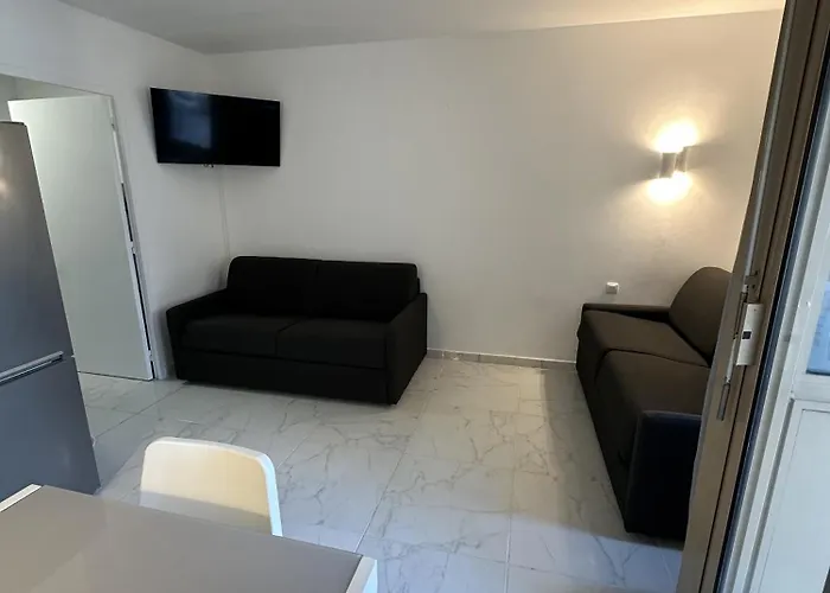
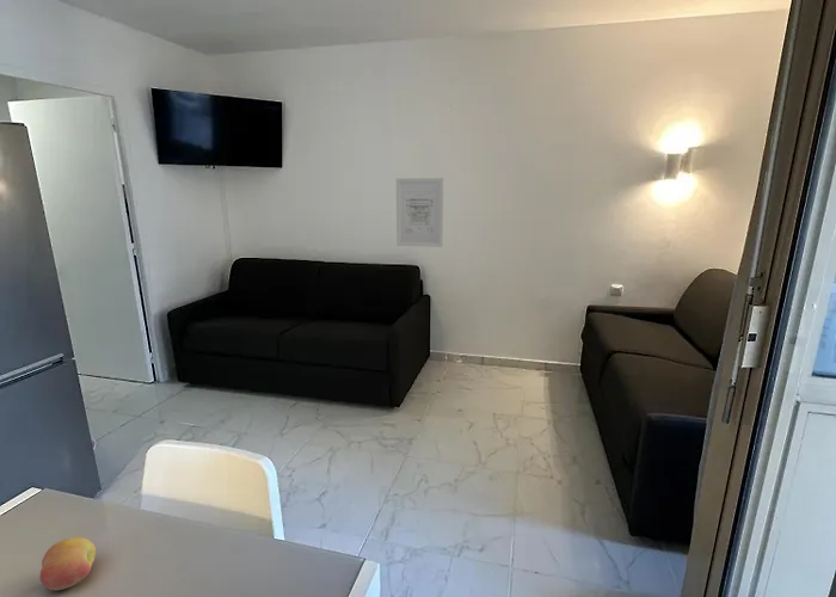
+ fruit [39,536,97,591]
+ wall art [395,177,444,248]
